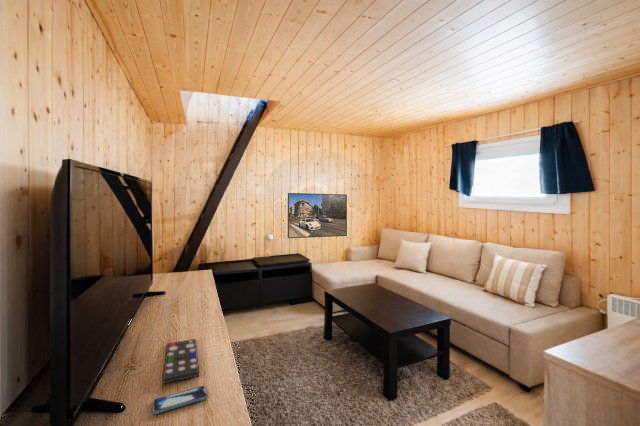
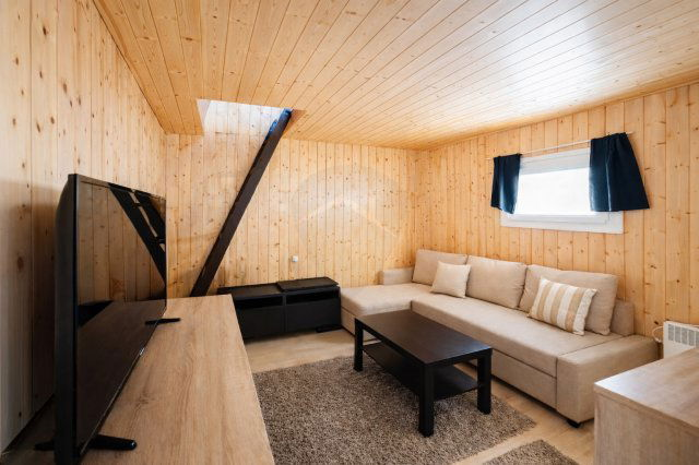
- remote control [162,338,200,384]
- smartphone [152,385,208,415]
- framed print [287,192,348,239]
